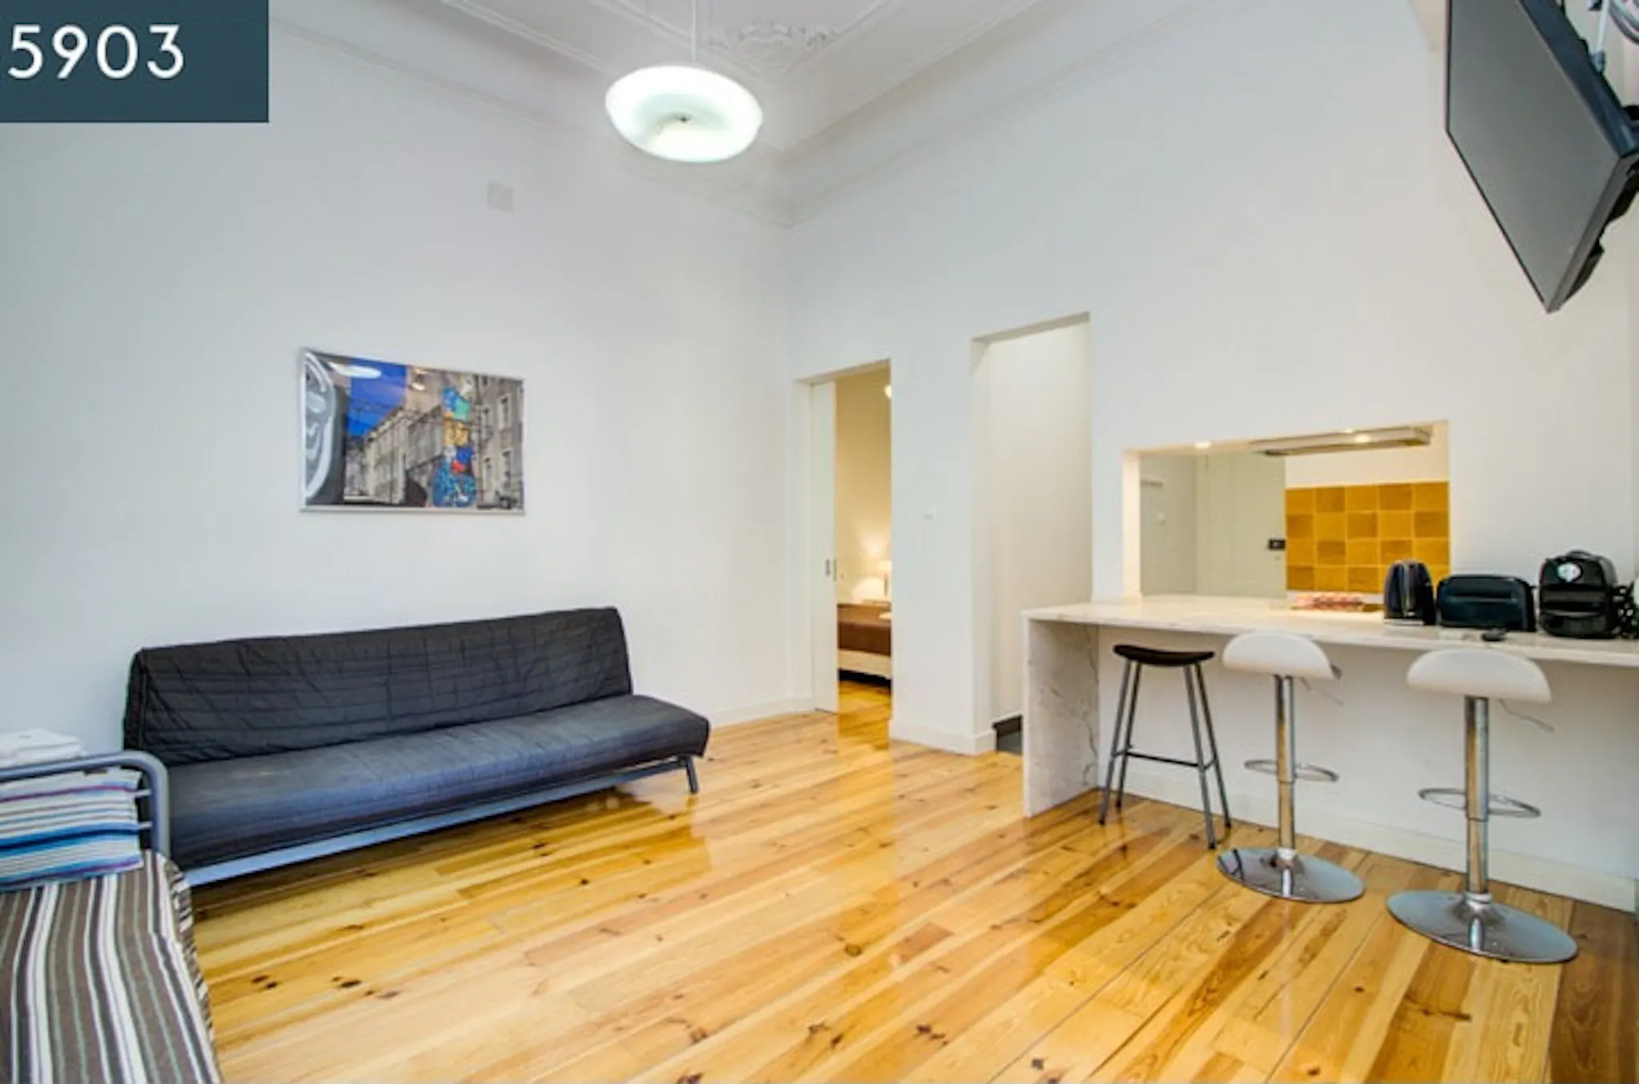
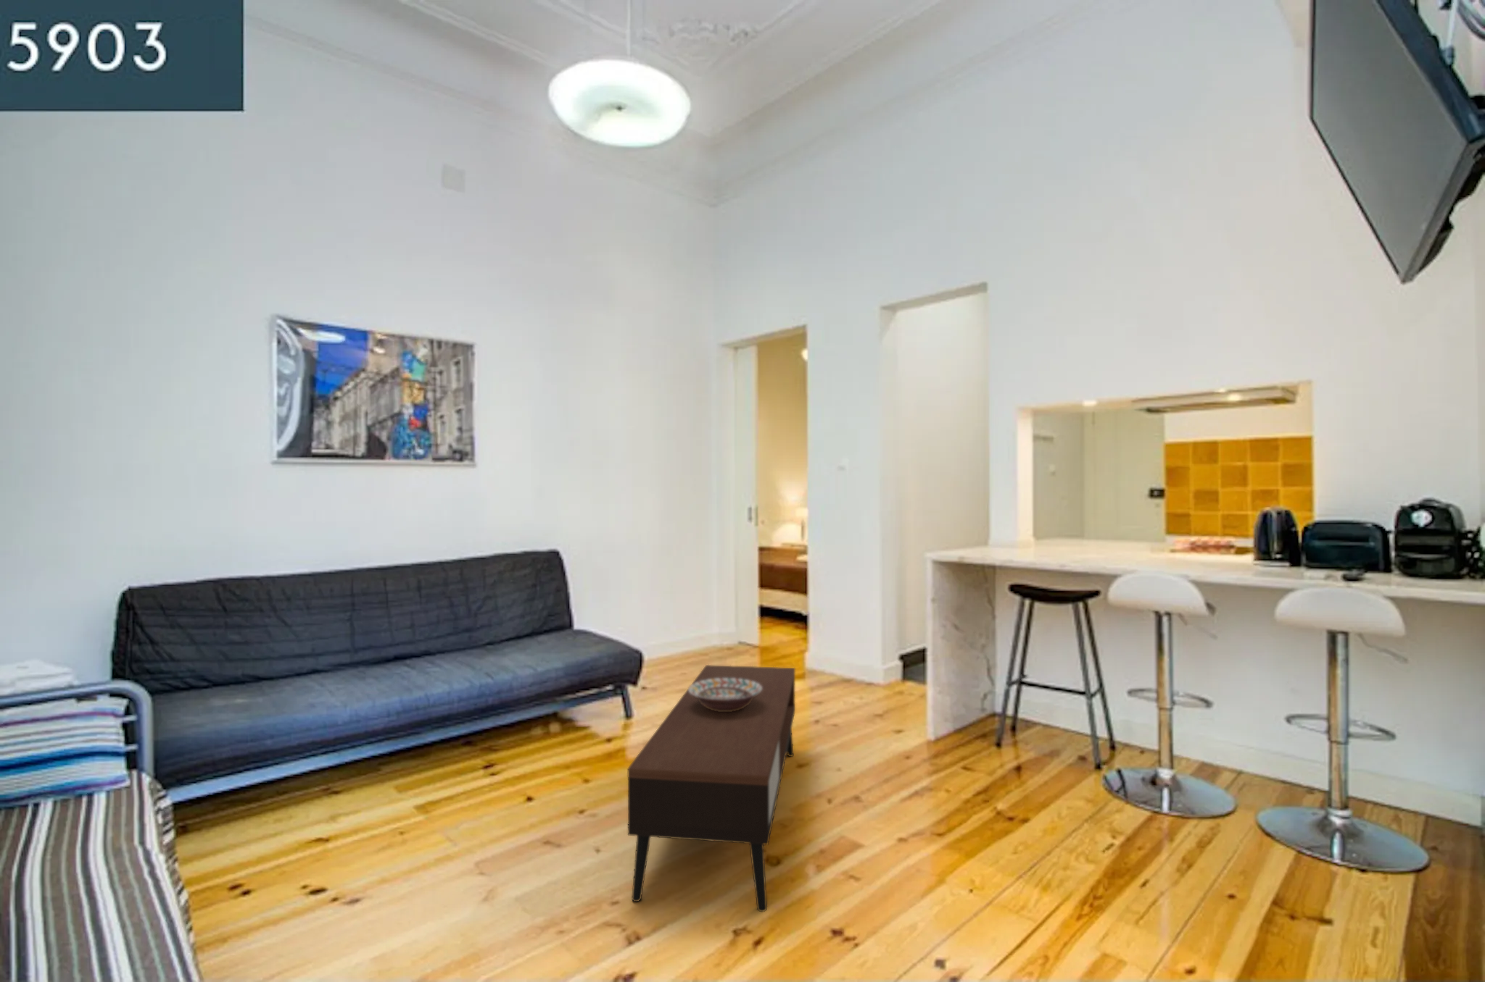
+ decorative bowl [688,677,763,712]
+ coffee table [627,664,796,913]
